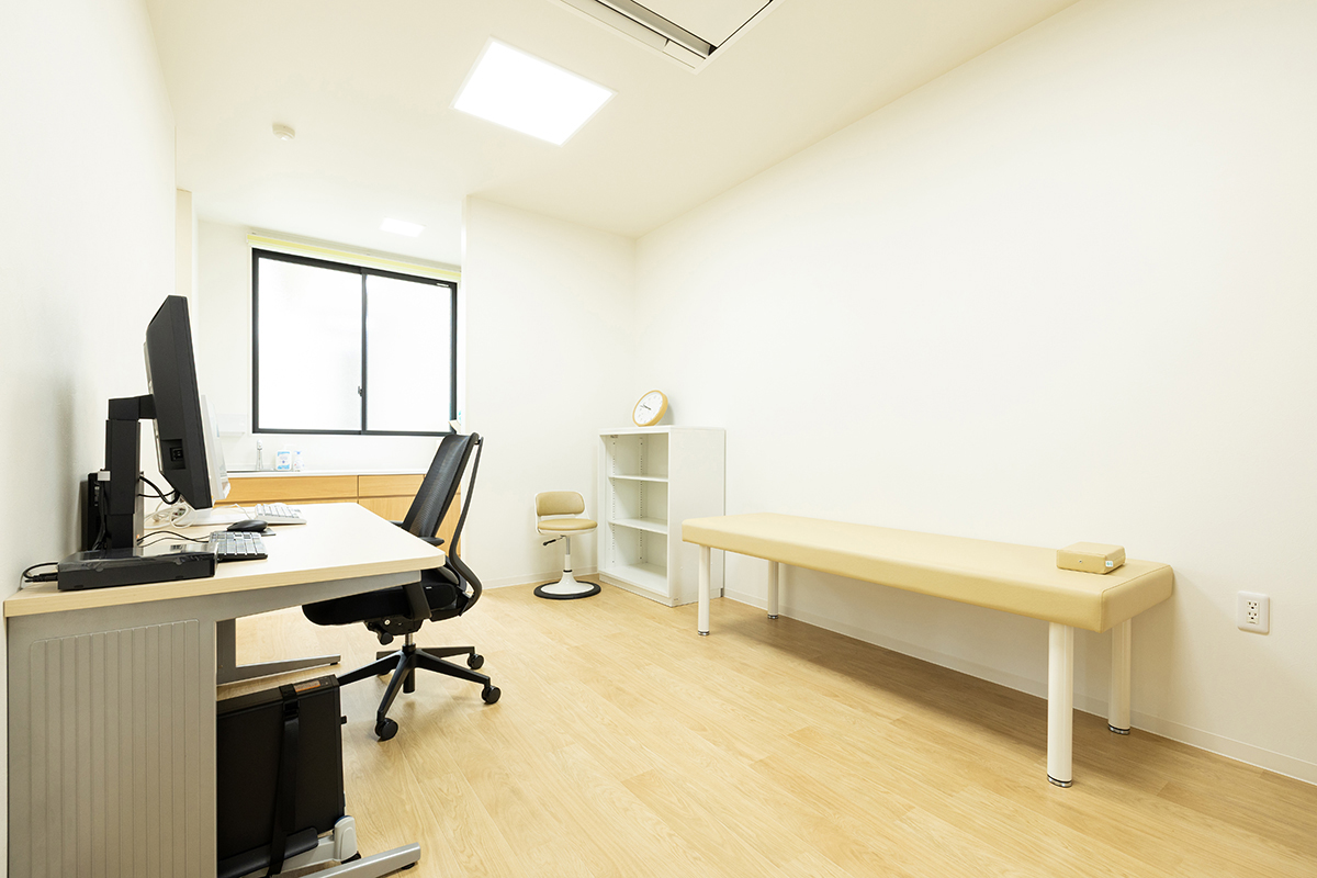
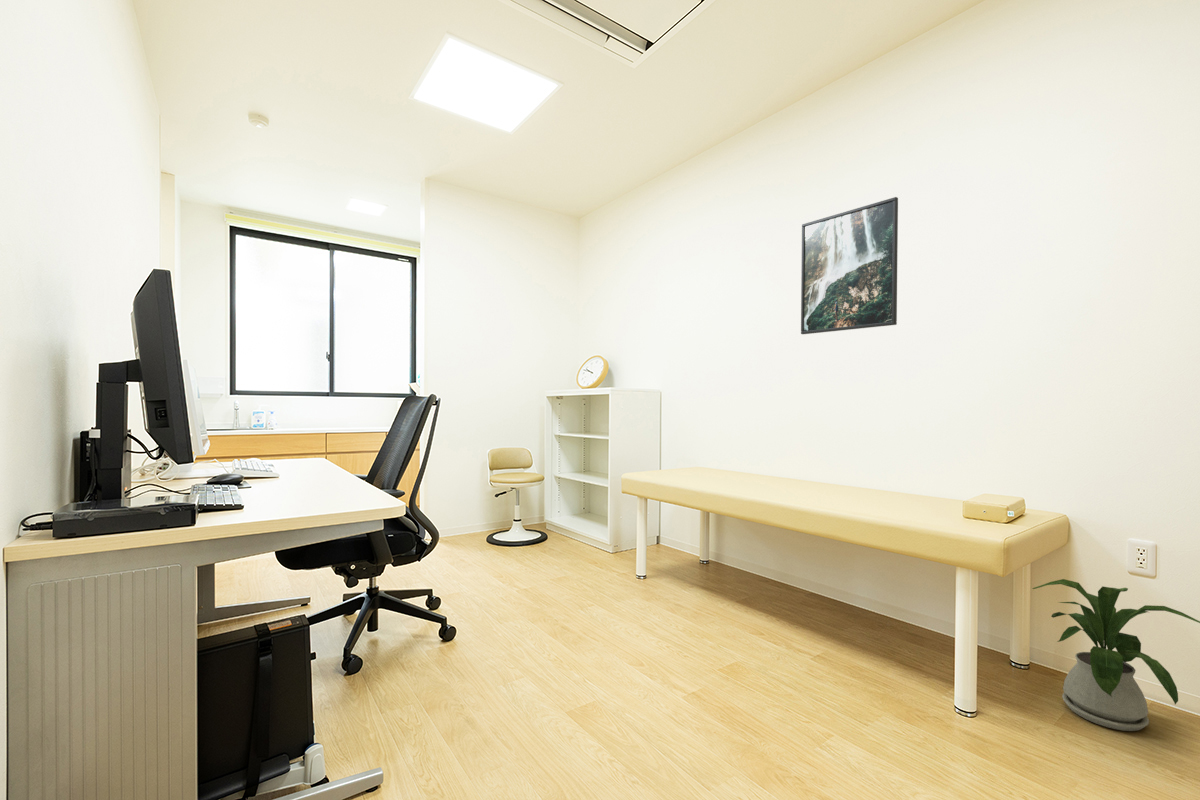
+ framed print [800,196,899,335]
+ house plant [1031,578,1200,732]
